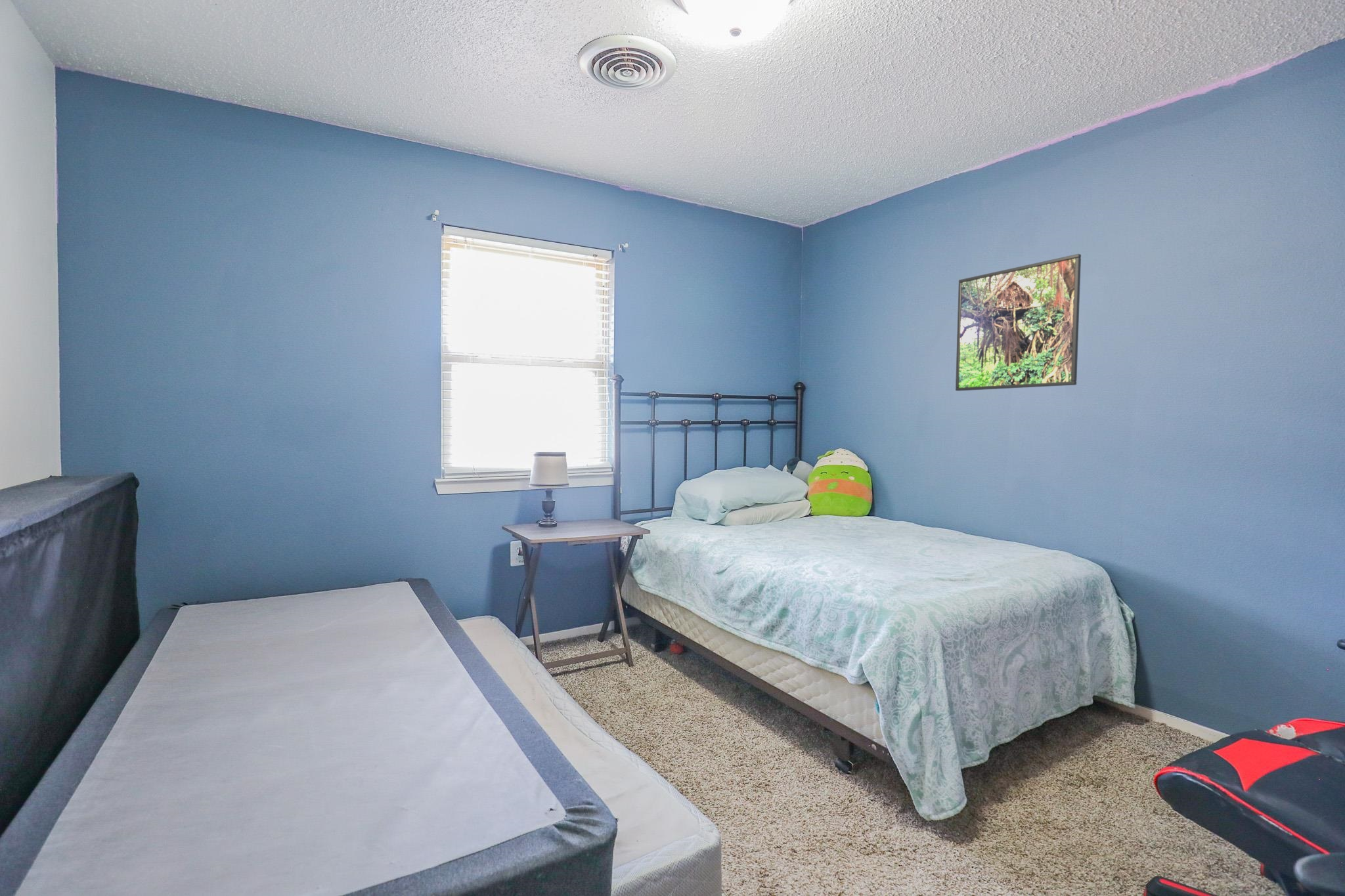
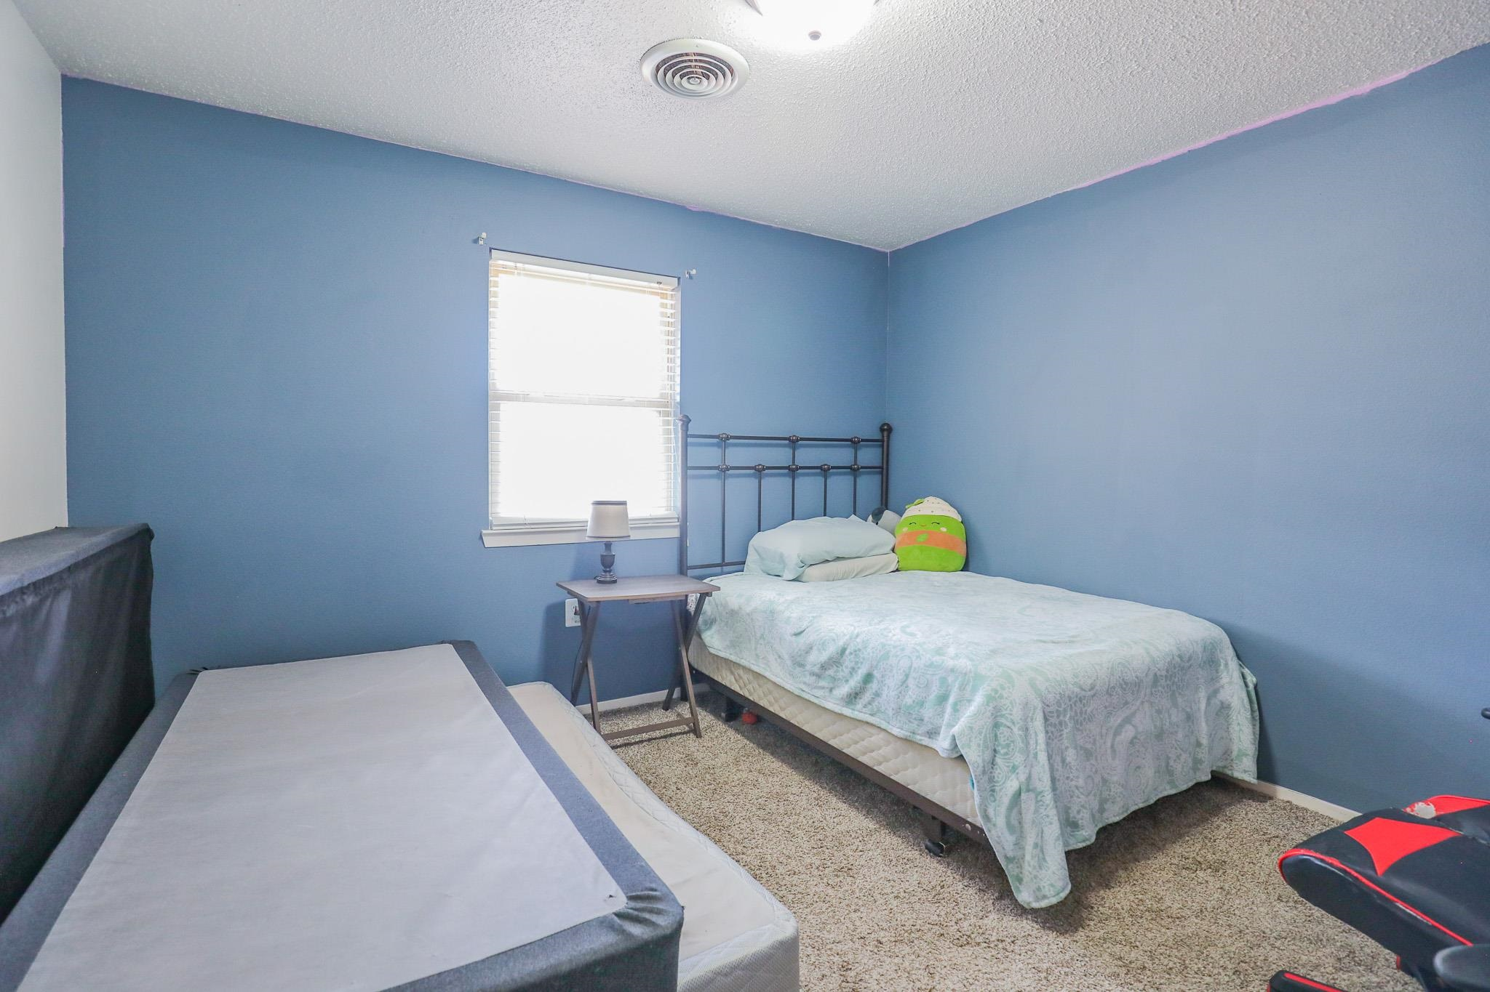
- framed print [955,253,1082,391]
